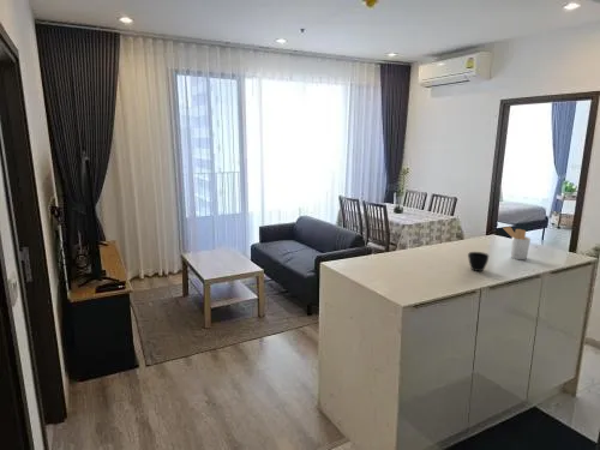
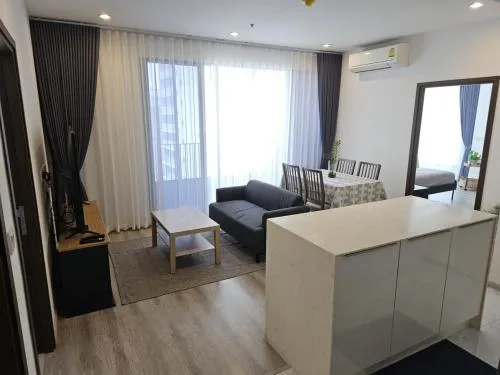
- utensil holder [503,226,532,260]
- cup [467,251,490,272]
